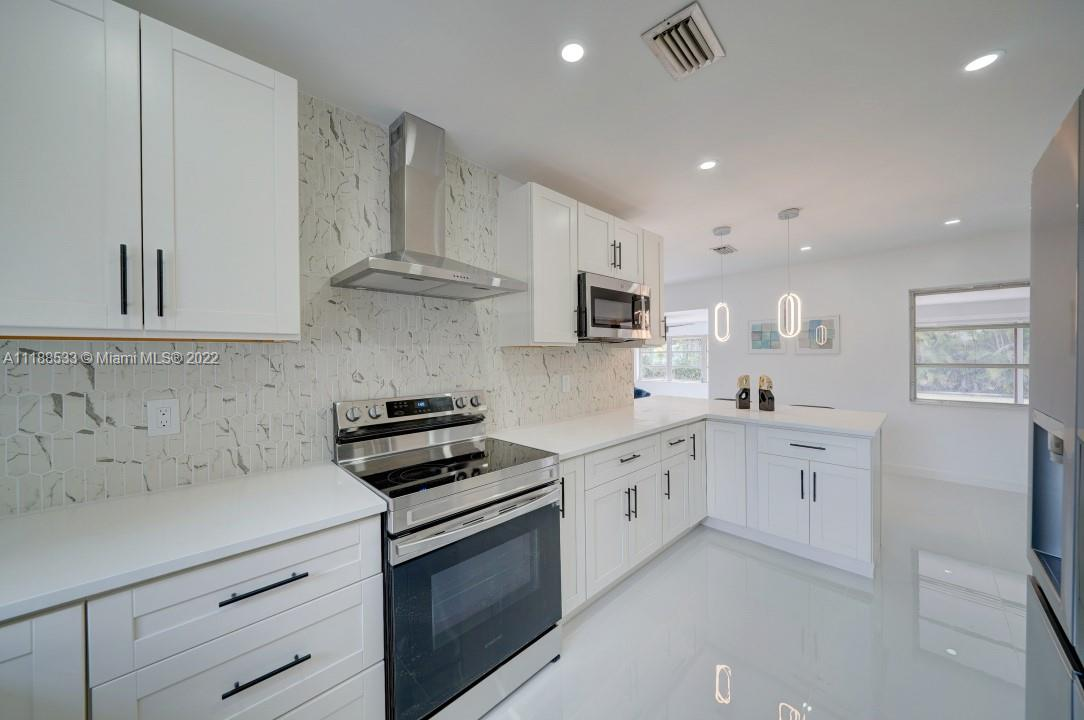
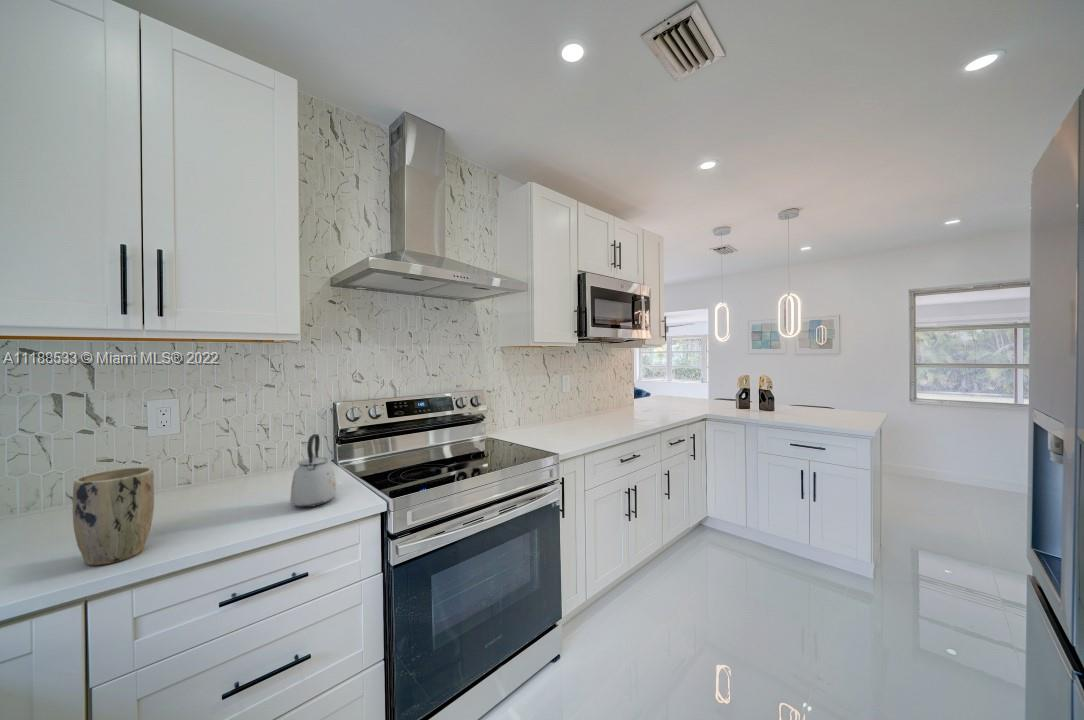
+ kettle [289,433,338,508]
+ plant pot [72,466,155,566]
